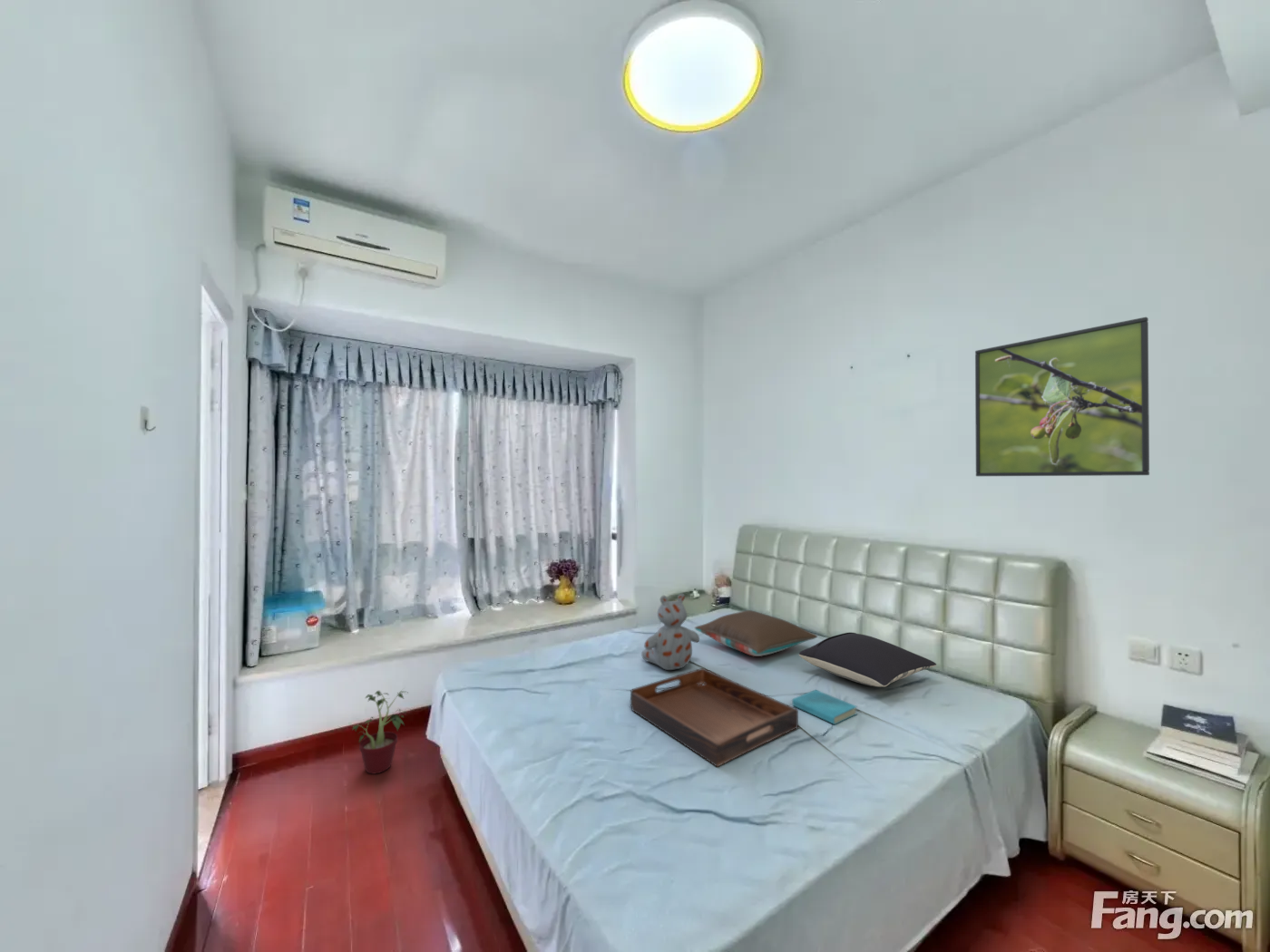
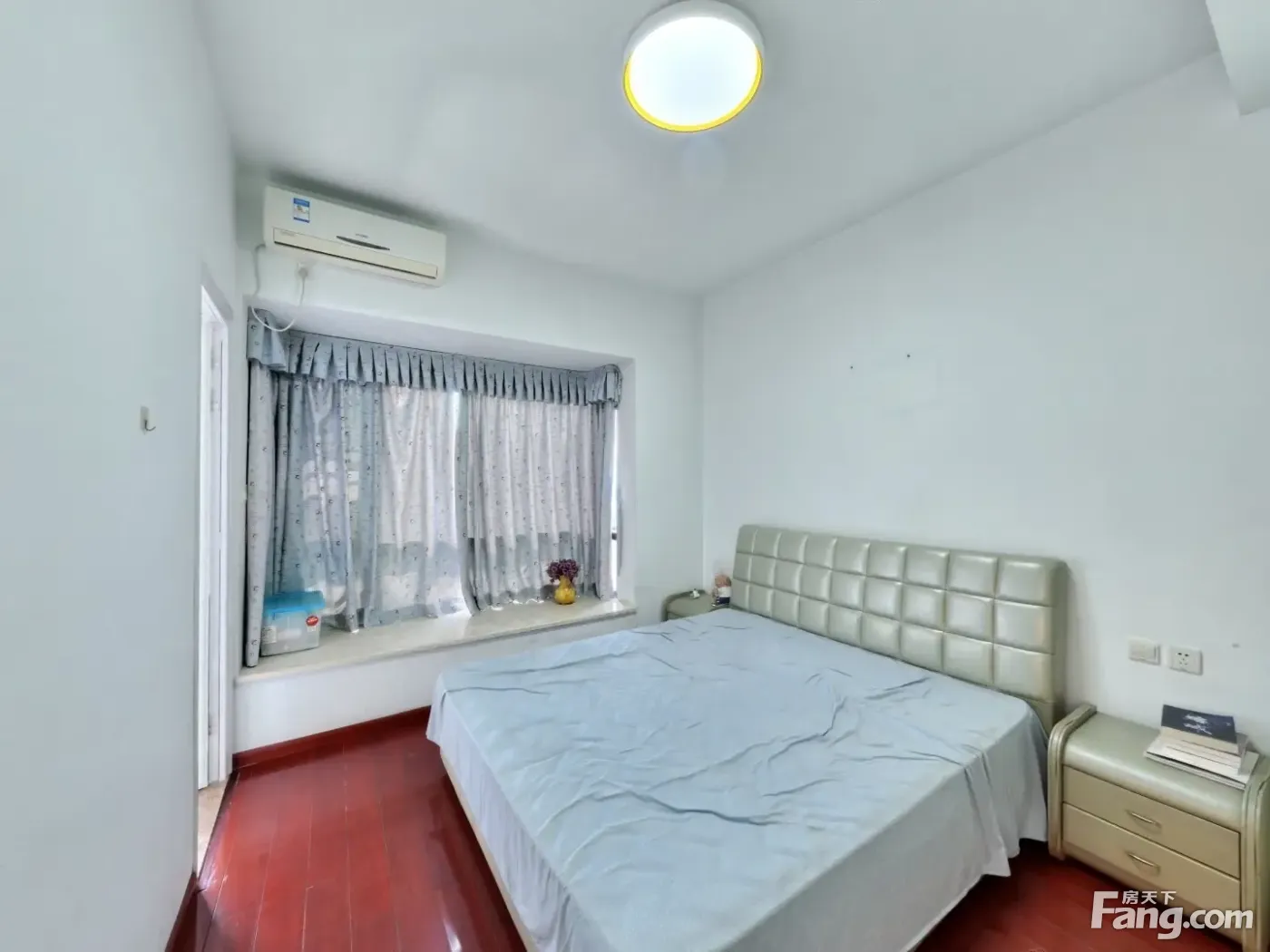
- potted plant [351,686,410,775]
- pillow [694,609,818,657]
- serving tray [630,667,799,768]
- book [791,689,858,725]
- stuffed bear [640,593,700,671]
- pillow [798,632,937,687]
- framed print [974,316,1150,477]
